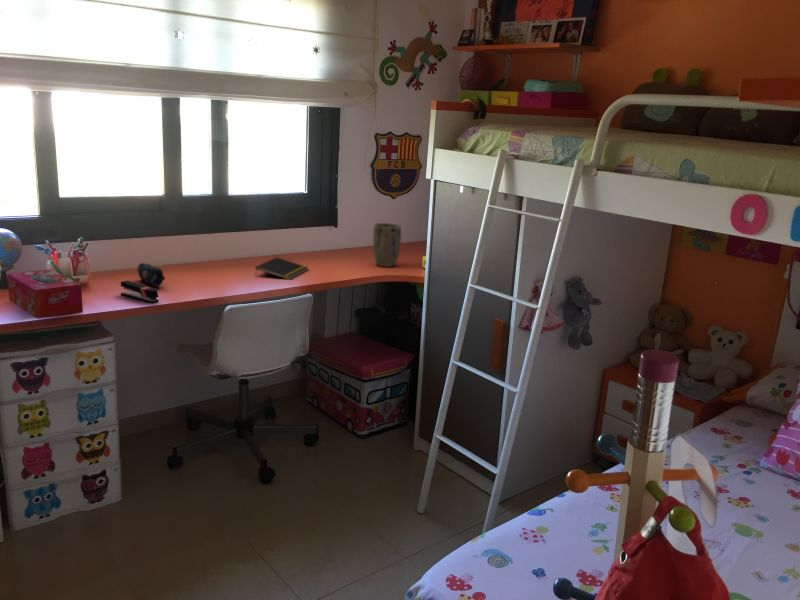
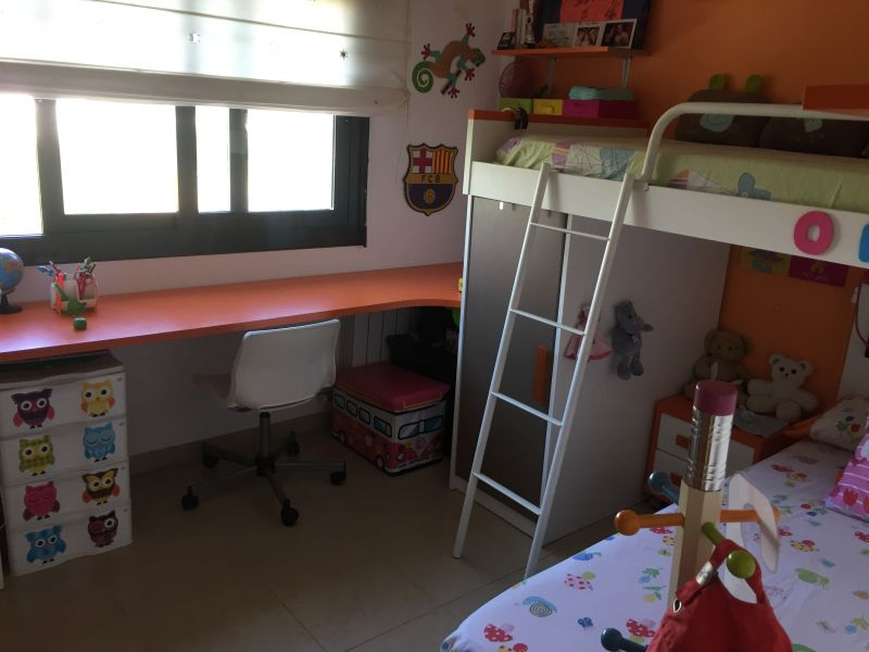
- plant pot [372,222,402,268]
- pencil case [137,262,166,288]
- notepad [254,256,309,281]
- stapler [120,280,160,304]
- tissue box [6,268,84,319]
